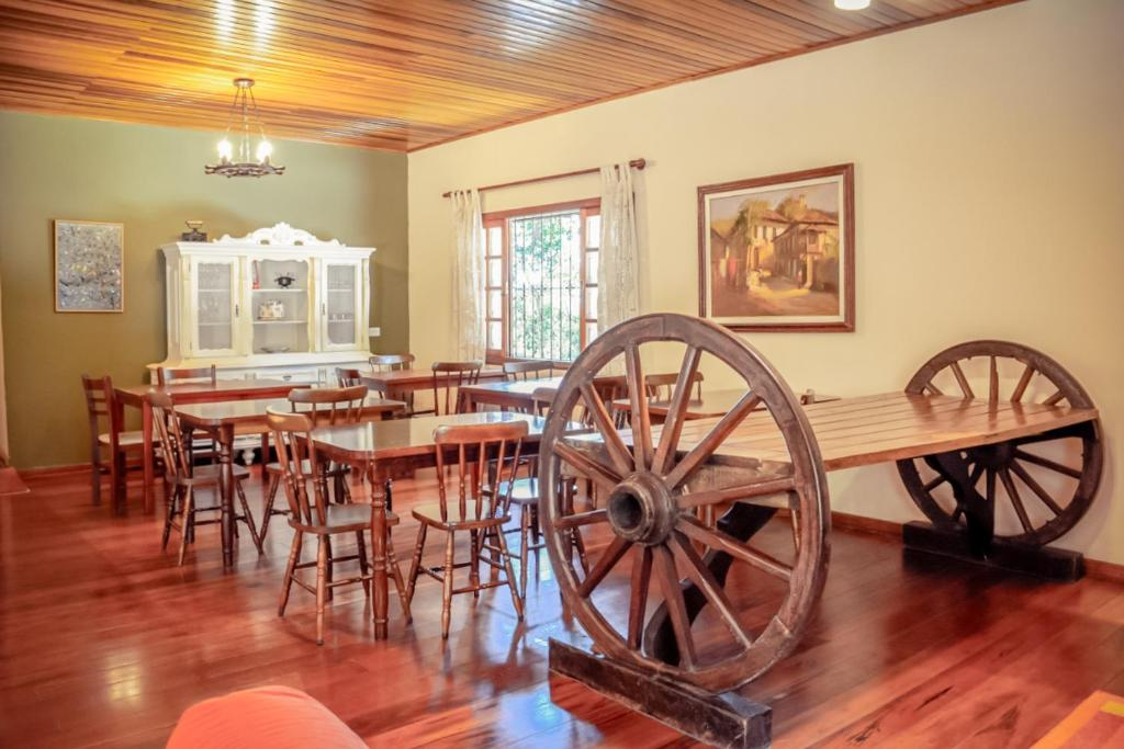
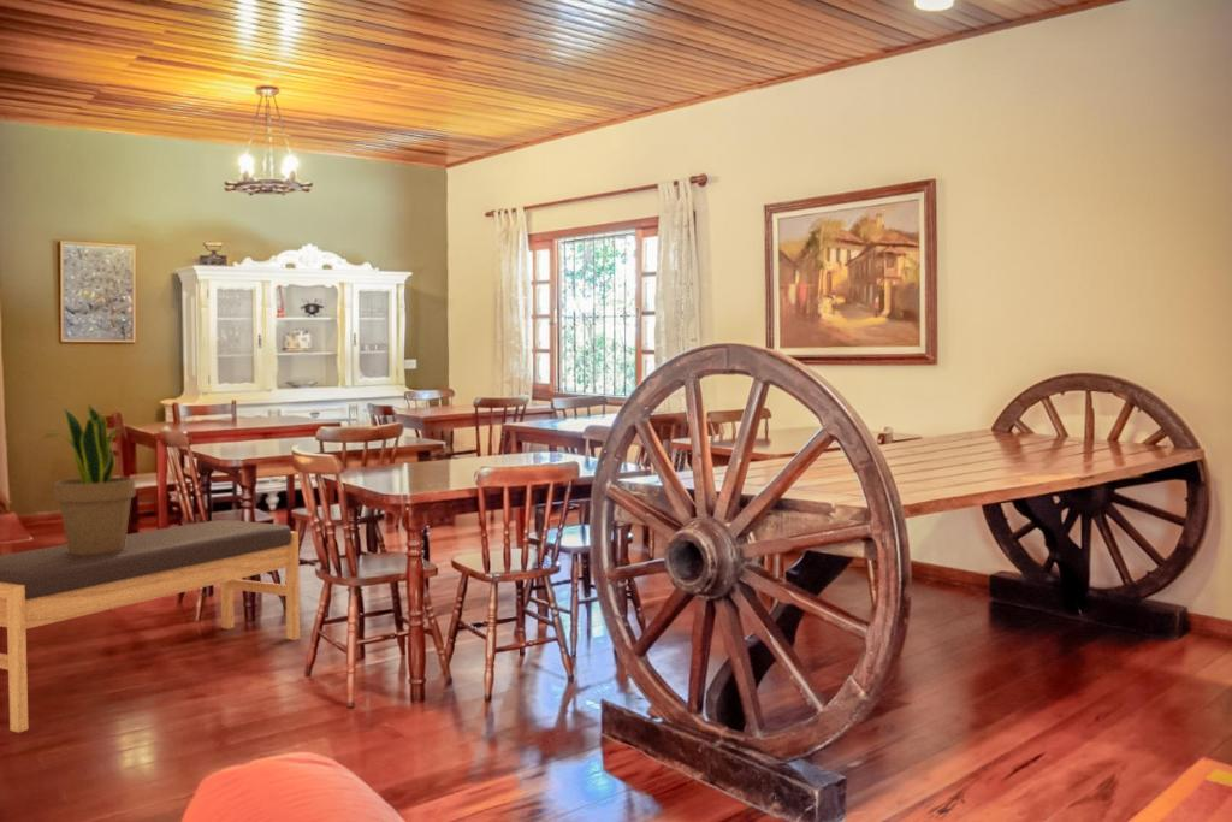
+ bench [0,519,301,733]
+ potted plant [42,404,136,555]
